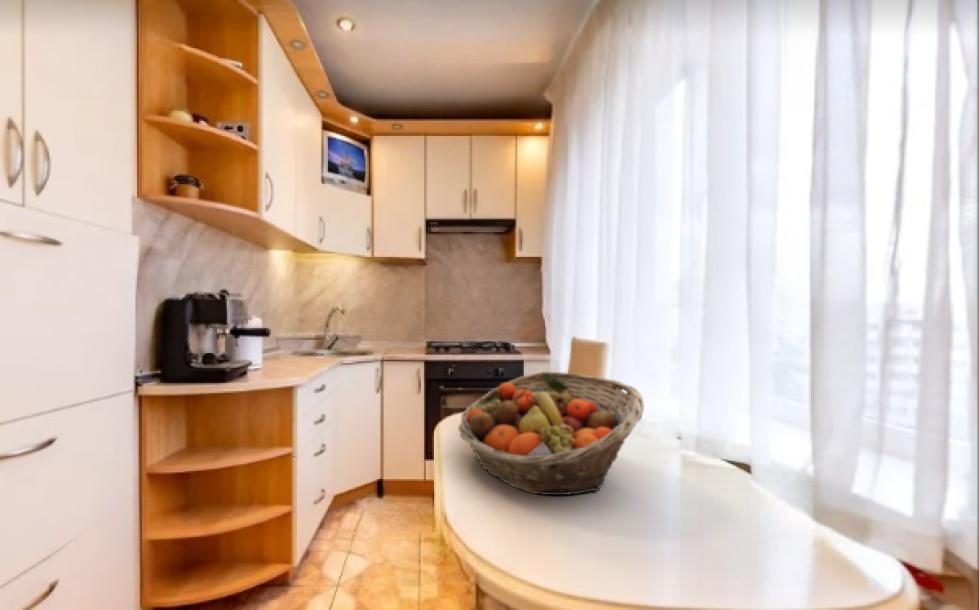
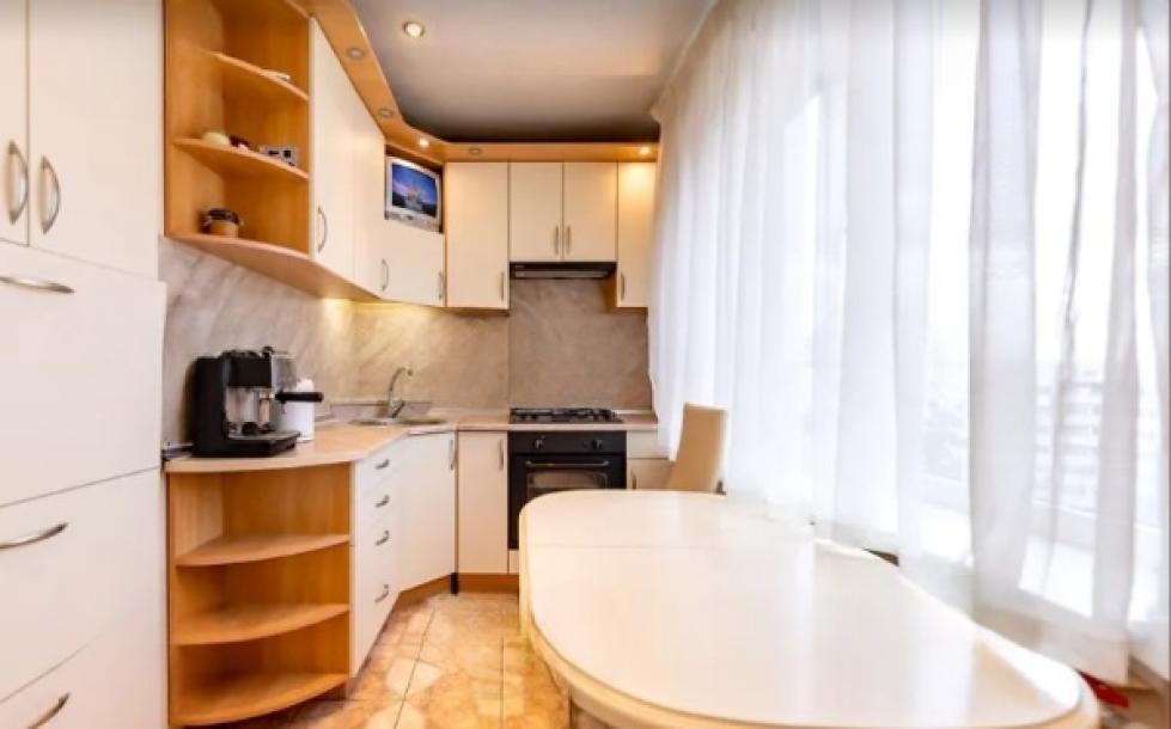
- fruit basket [457,371,645,496]
